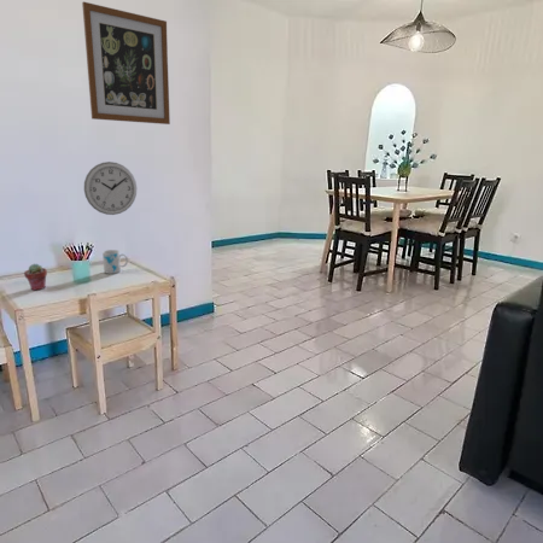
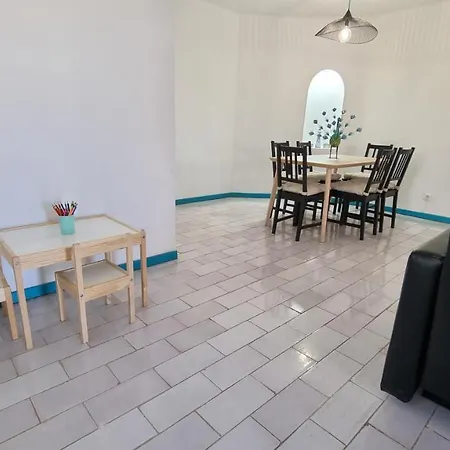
- potted succulent [23,263,48,292]
- wall clock [83,160,138,216]
- mug [101,249,129,275]
- wall art [81,1,171,125]
